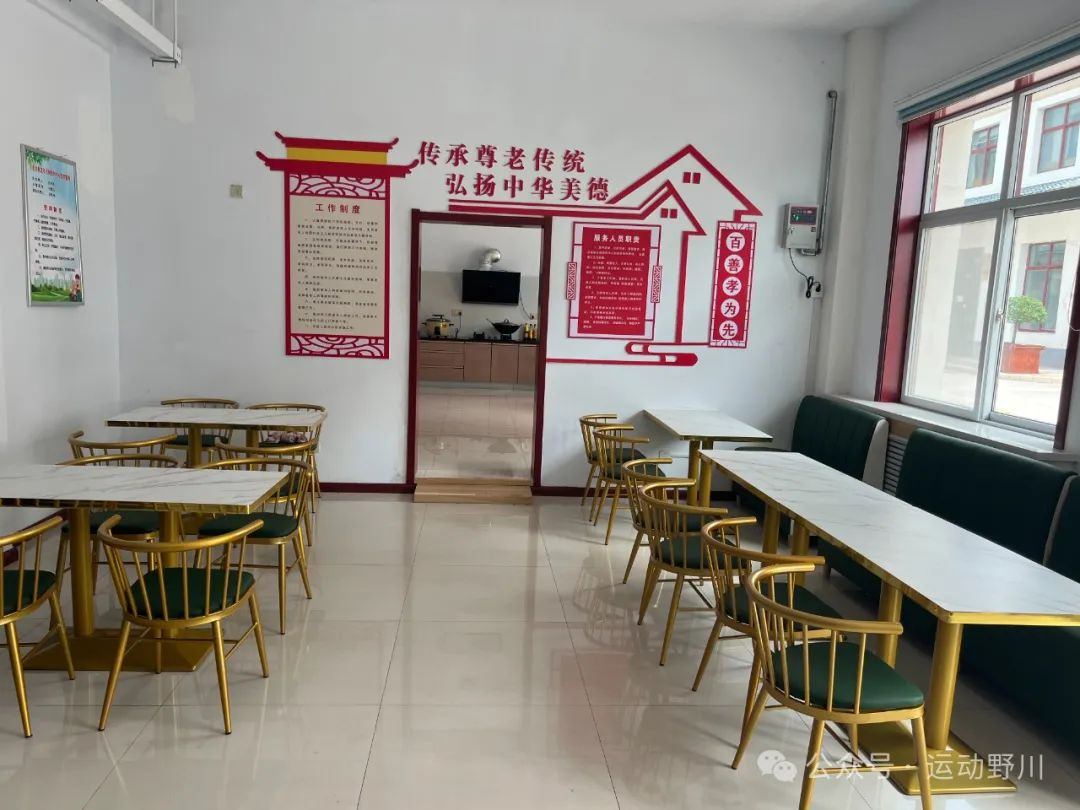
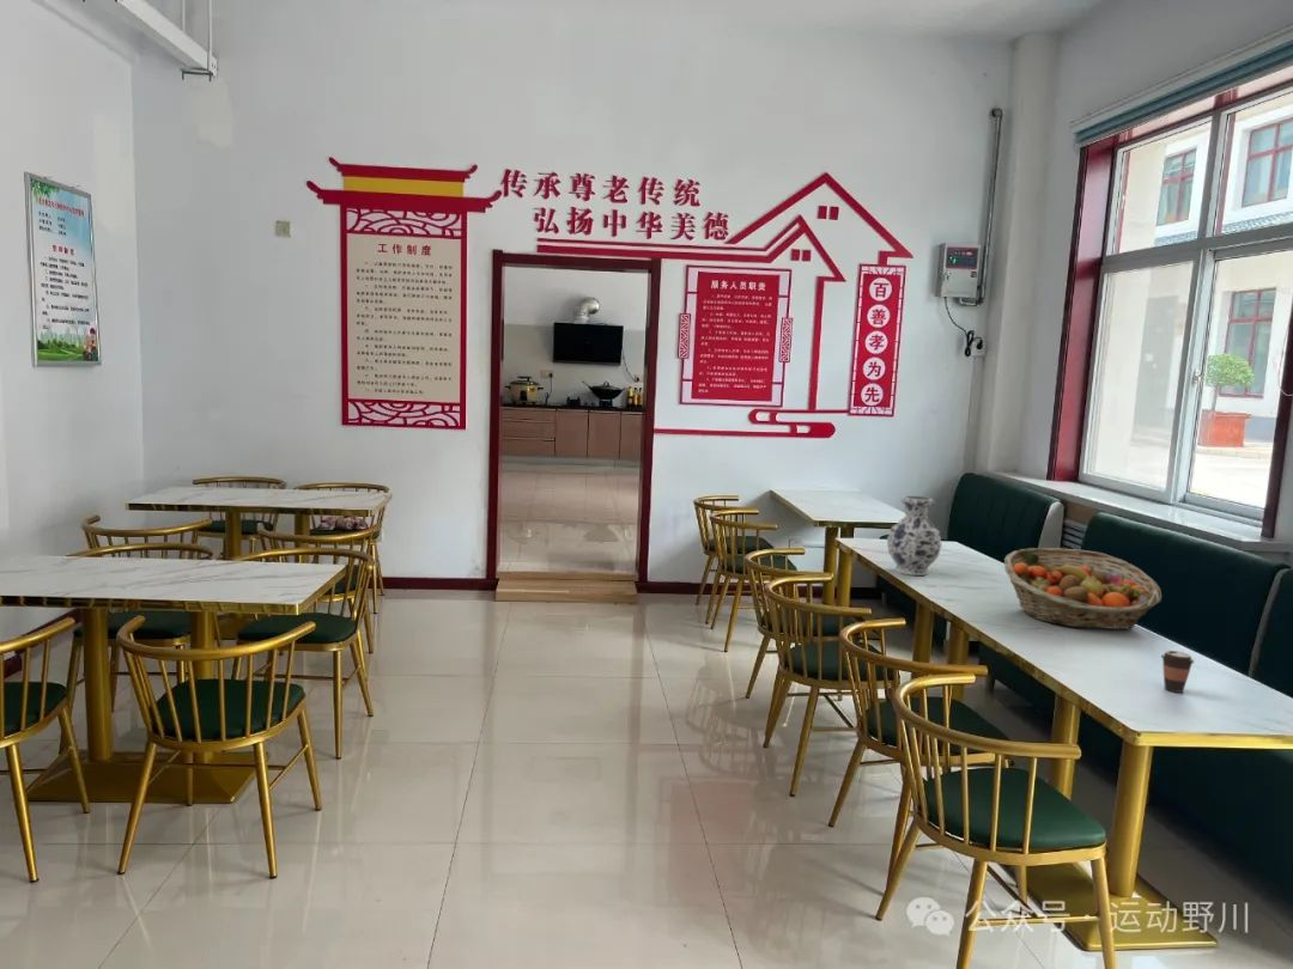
+ coffee cup [1160,650,1196,694]
+ fruit basket [1003,547,1163,630]
+ vase [886,495,943,577]
